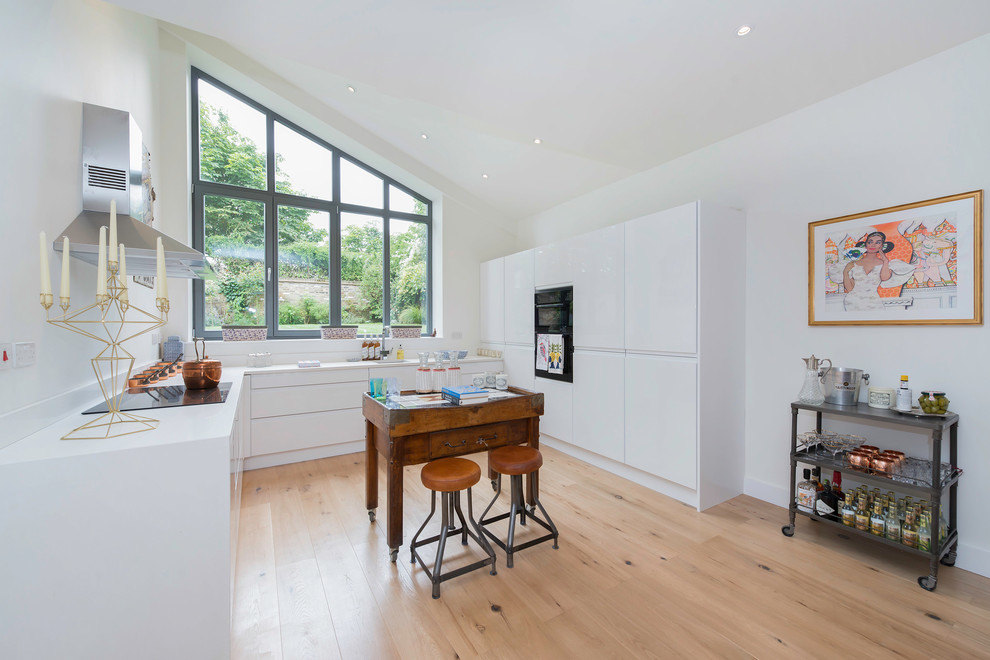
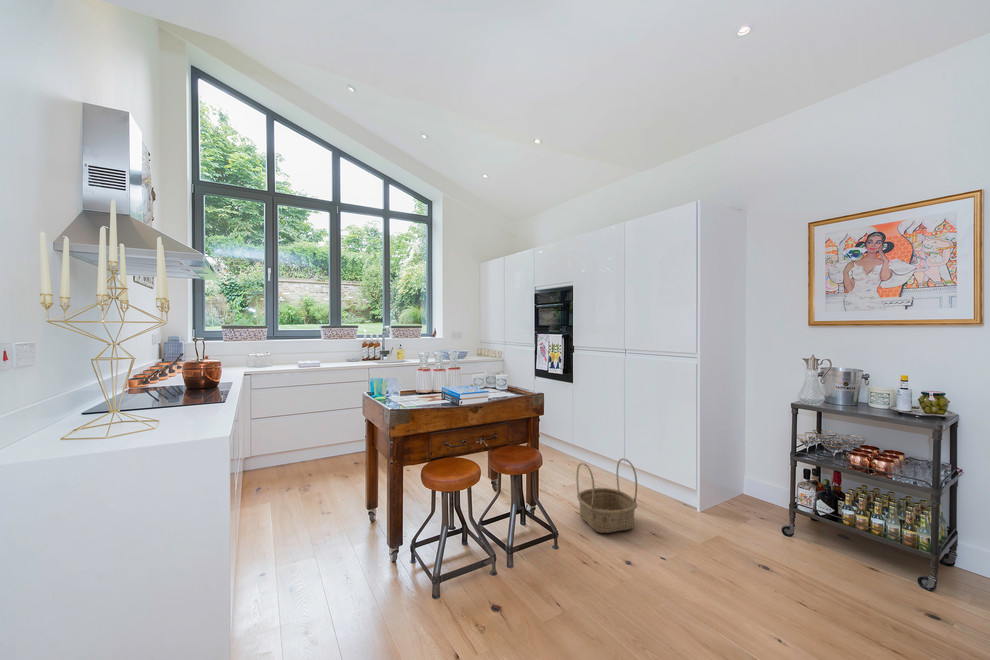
+ basket [575,457,638,534]
